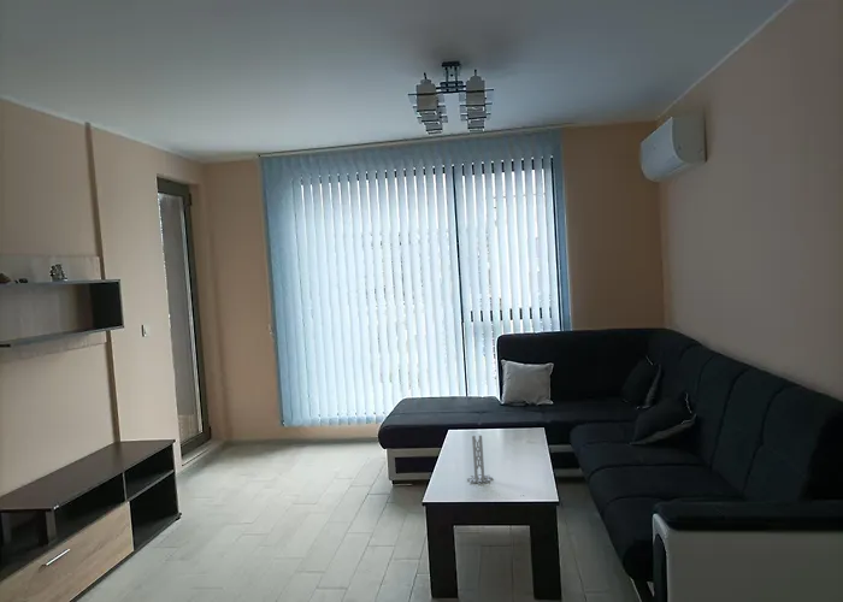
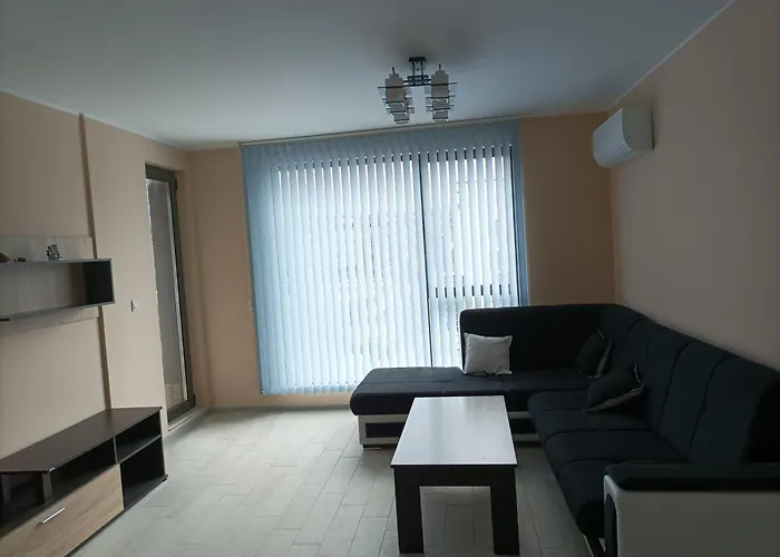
- candle holder [466,435,494,485]
